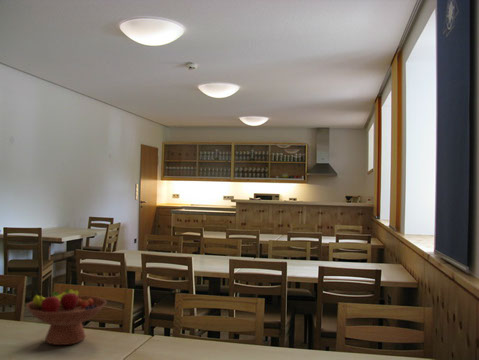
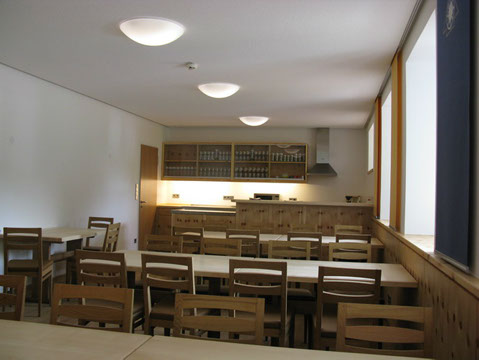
- fruit bowl [25,288,108,346]
